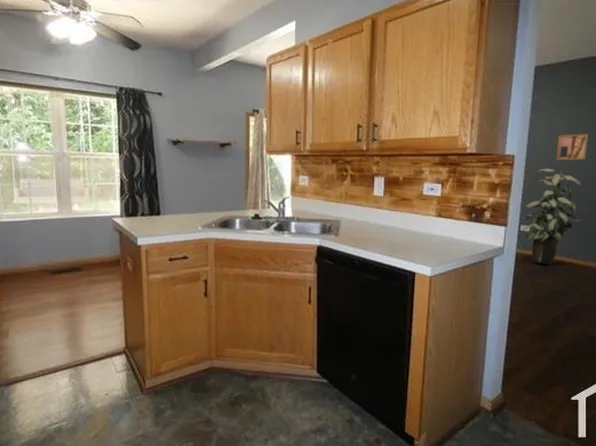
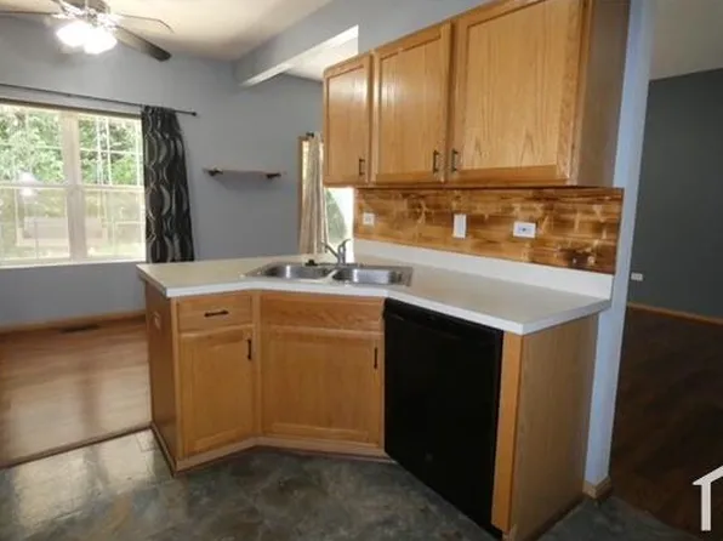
- wall art [555,133,589,161]
- indoor plant [522,168,583,266]
